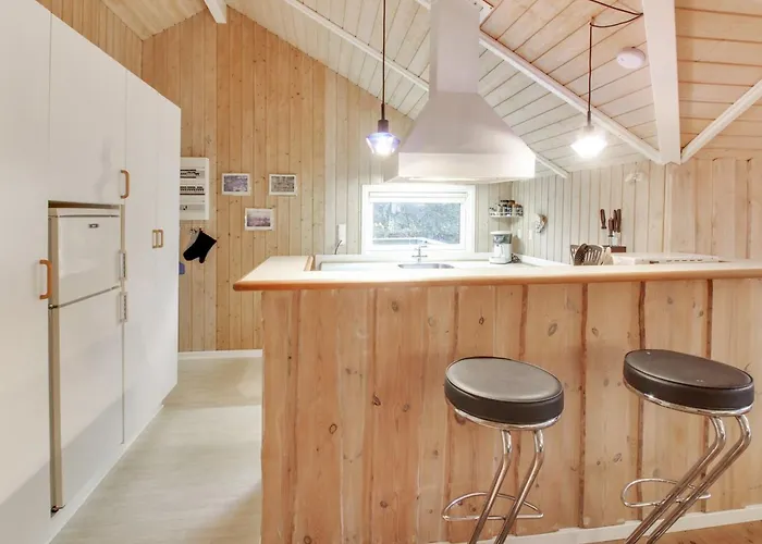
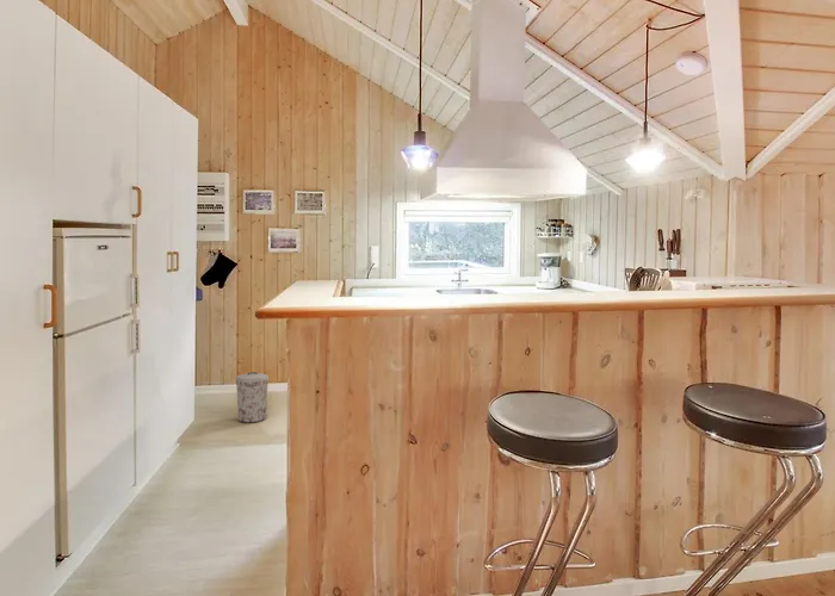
+ trash can [235,371,270,423]
